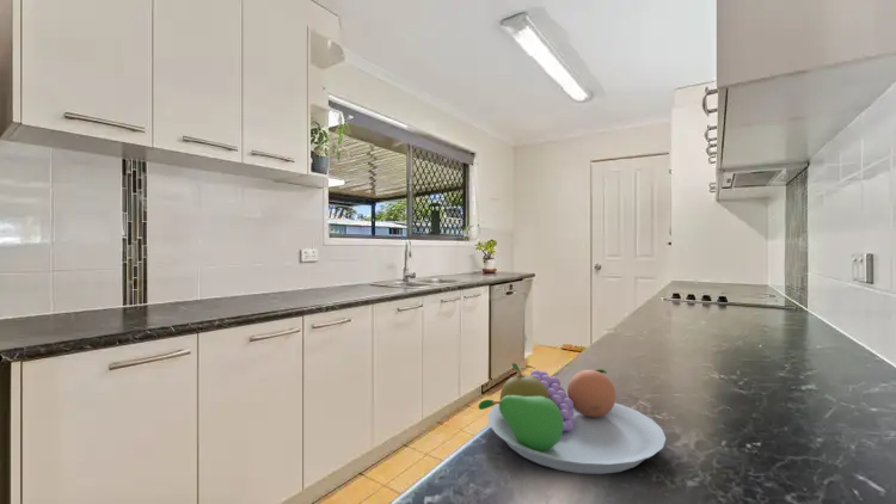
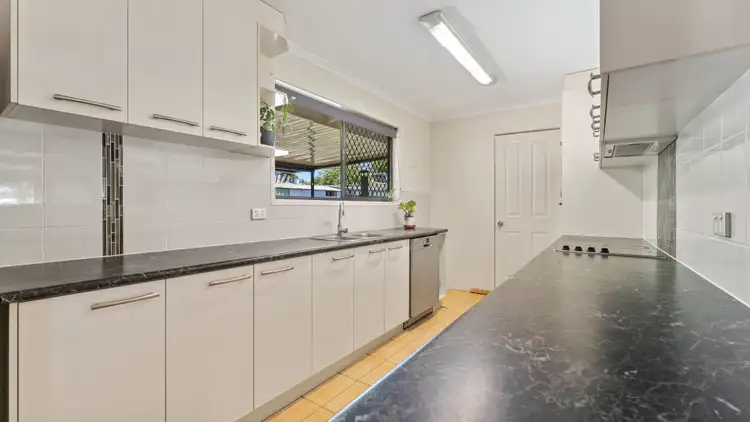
- fruit bowl [478,362,667,475]
